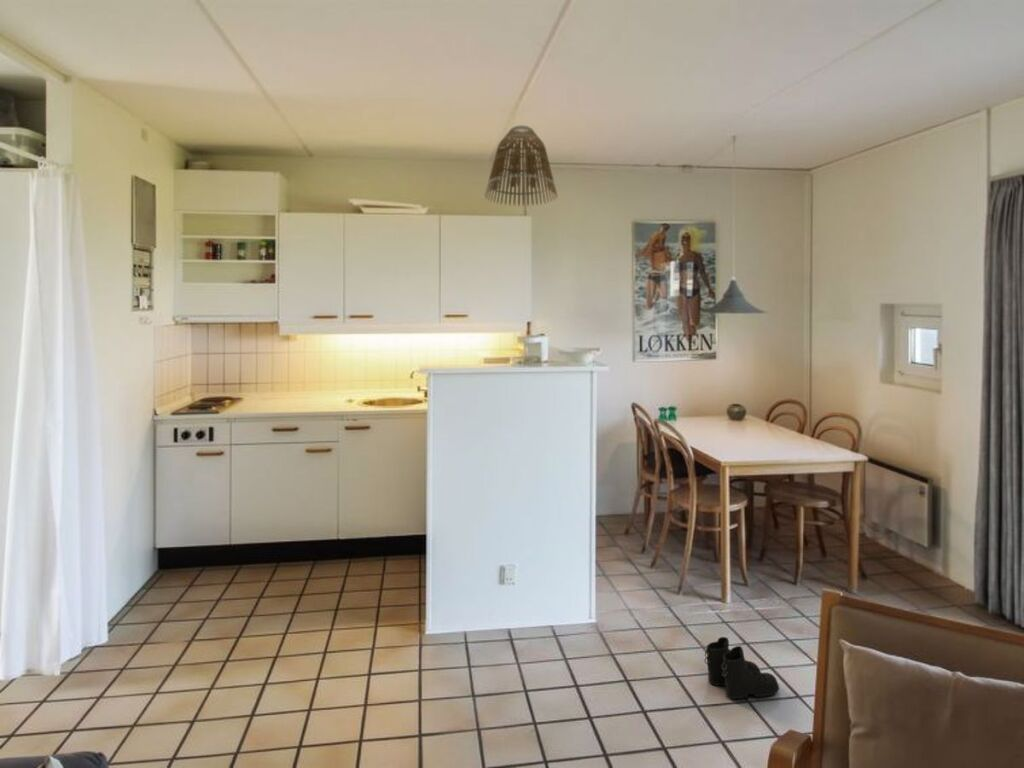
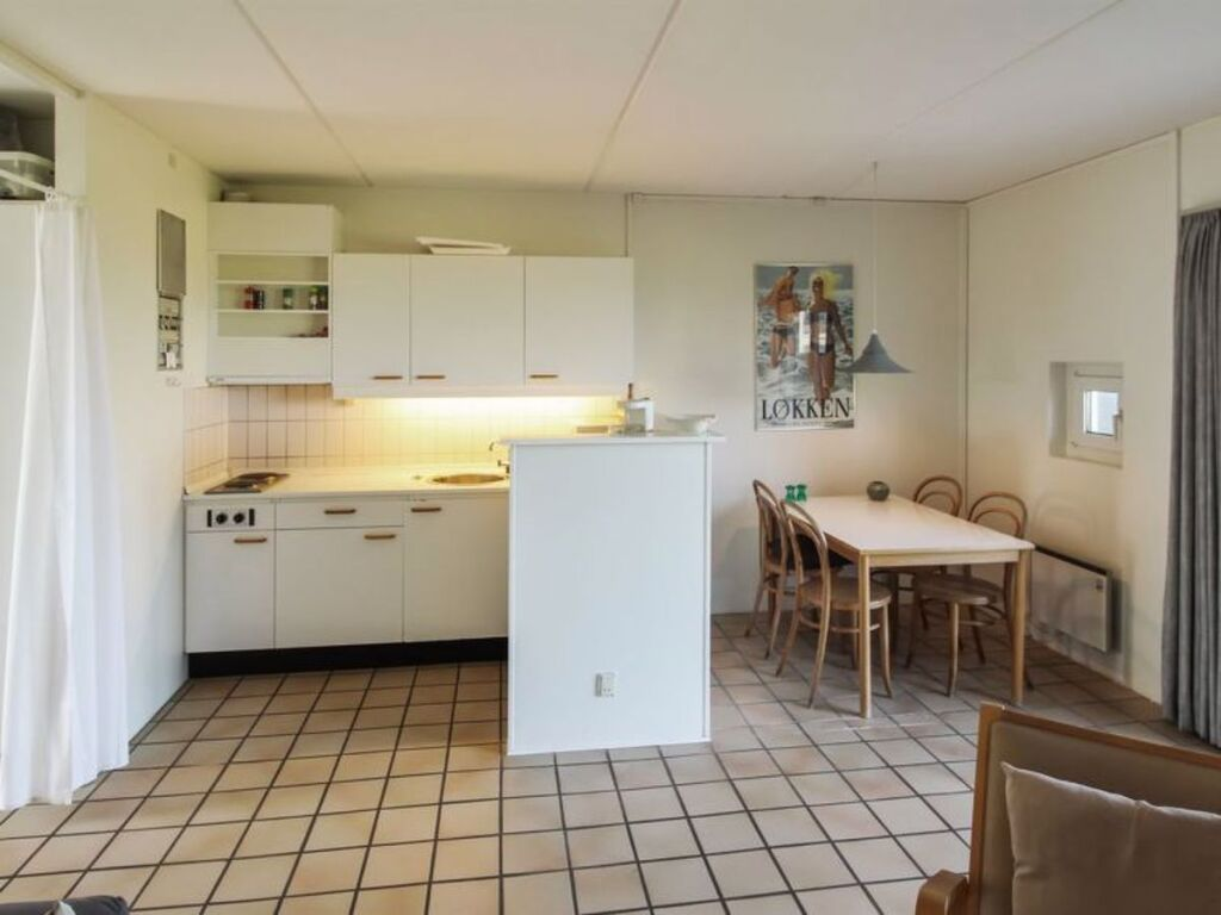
- boots [704,636,780,700]
- lamp shade [484,124,558,207]
